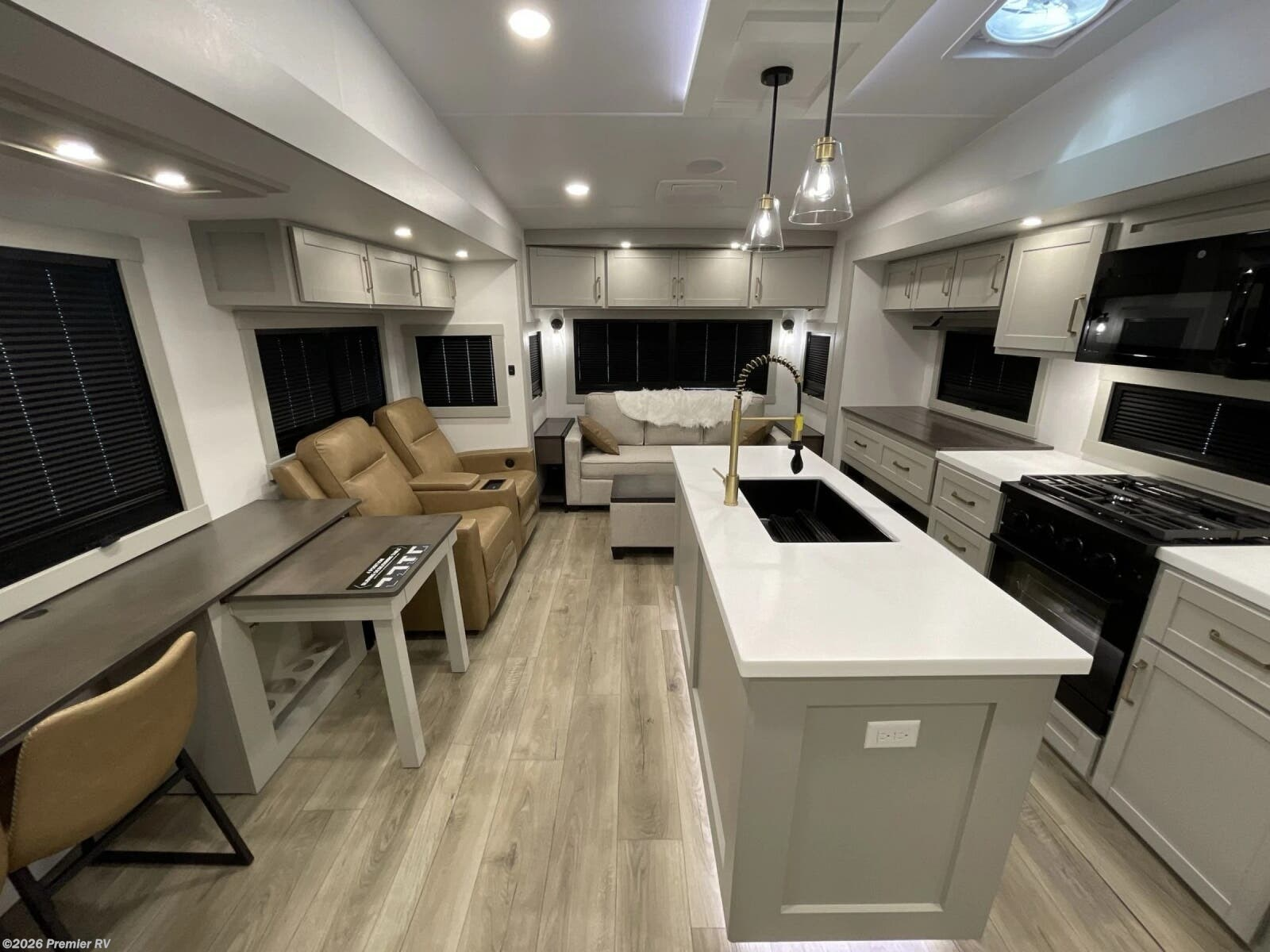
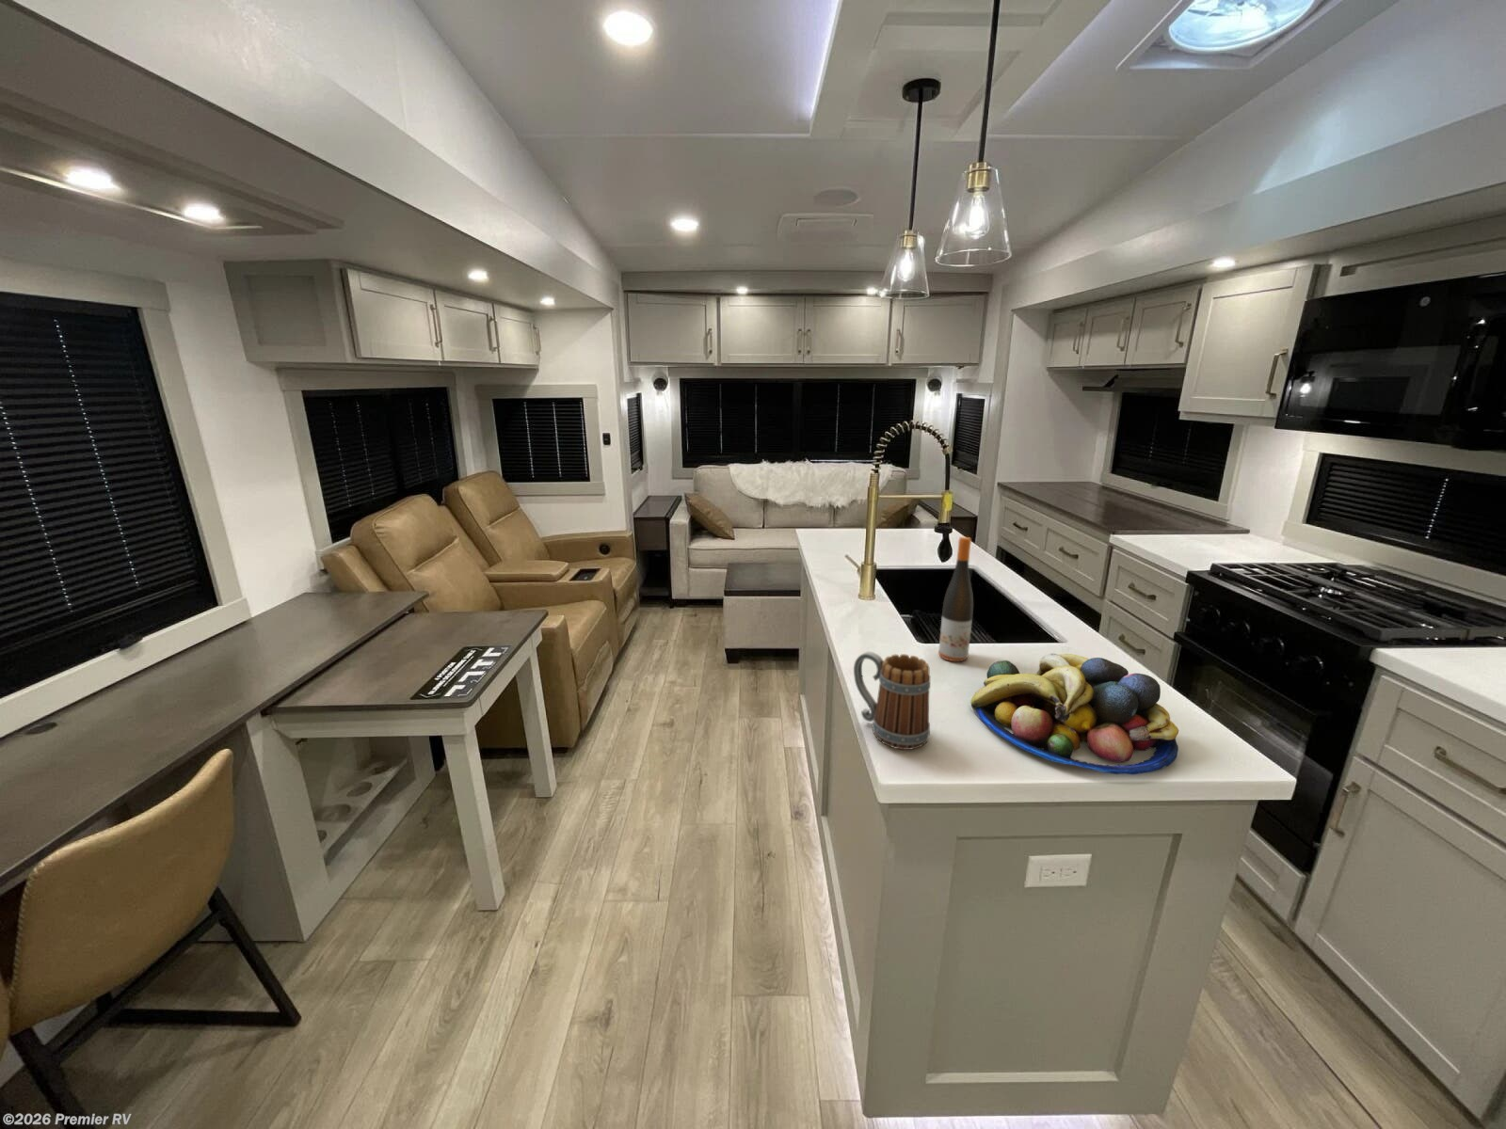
+ wine bottle [938,536,975,663]
+ mug [853,651,931,751]
+ fruit bowl [970,653,1180,776]
